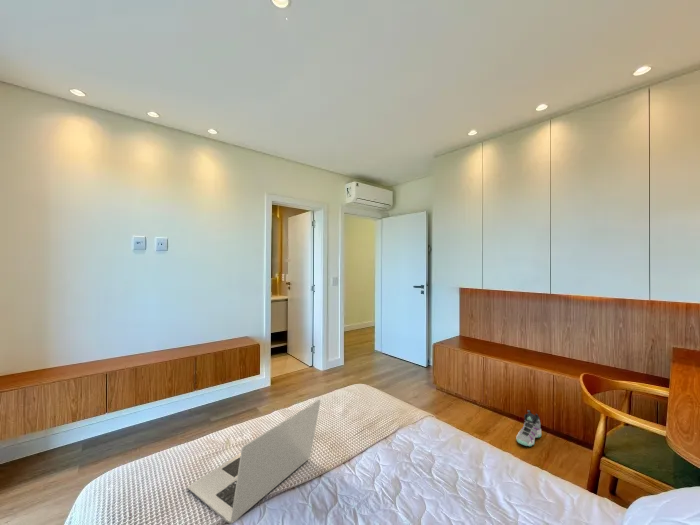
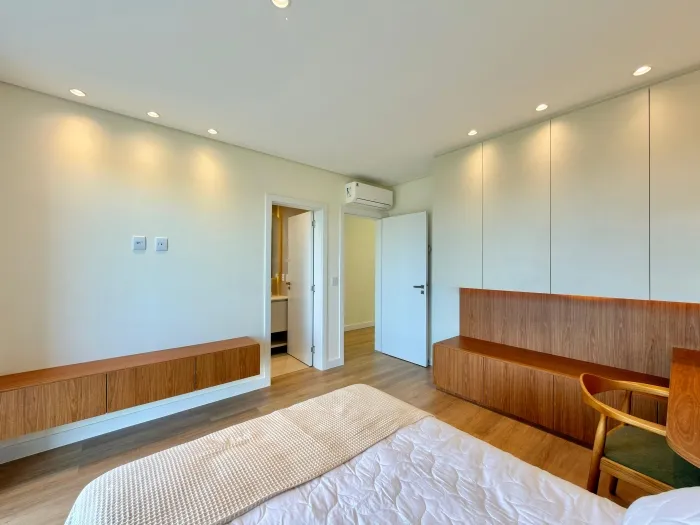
- laptop [187,399,321,524]
- sneaker [515,409,542,447]
